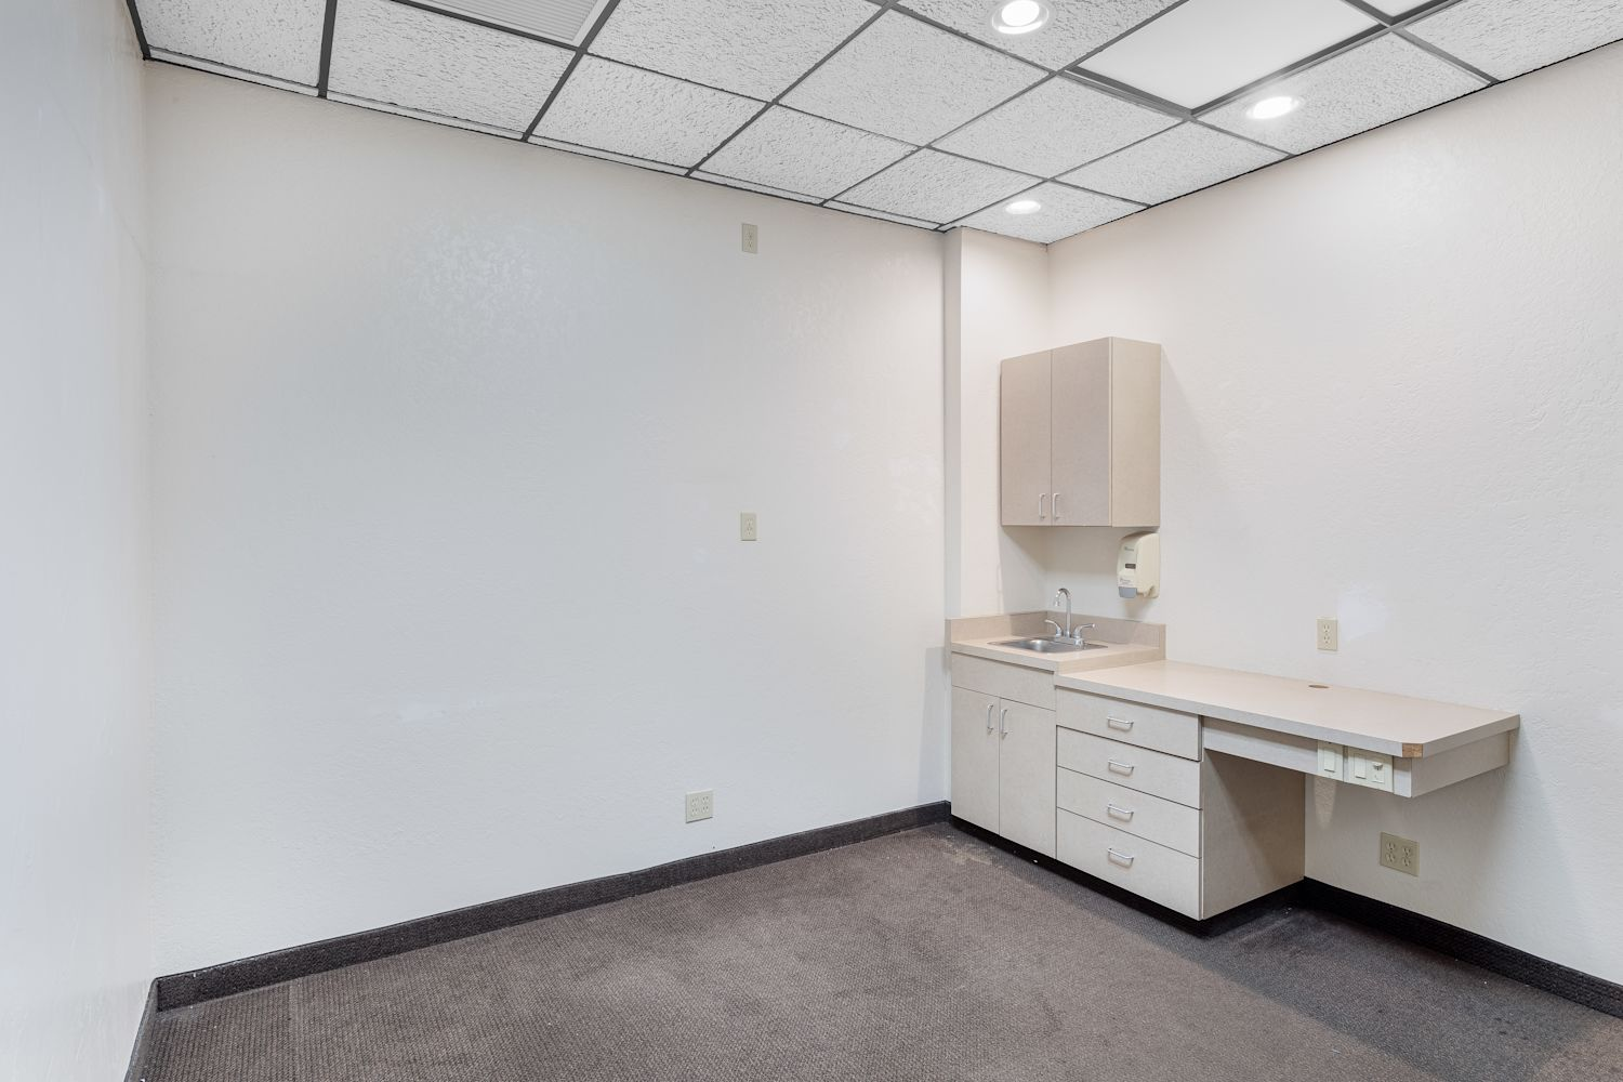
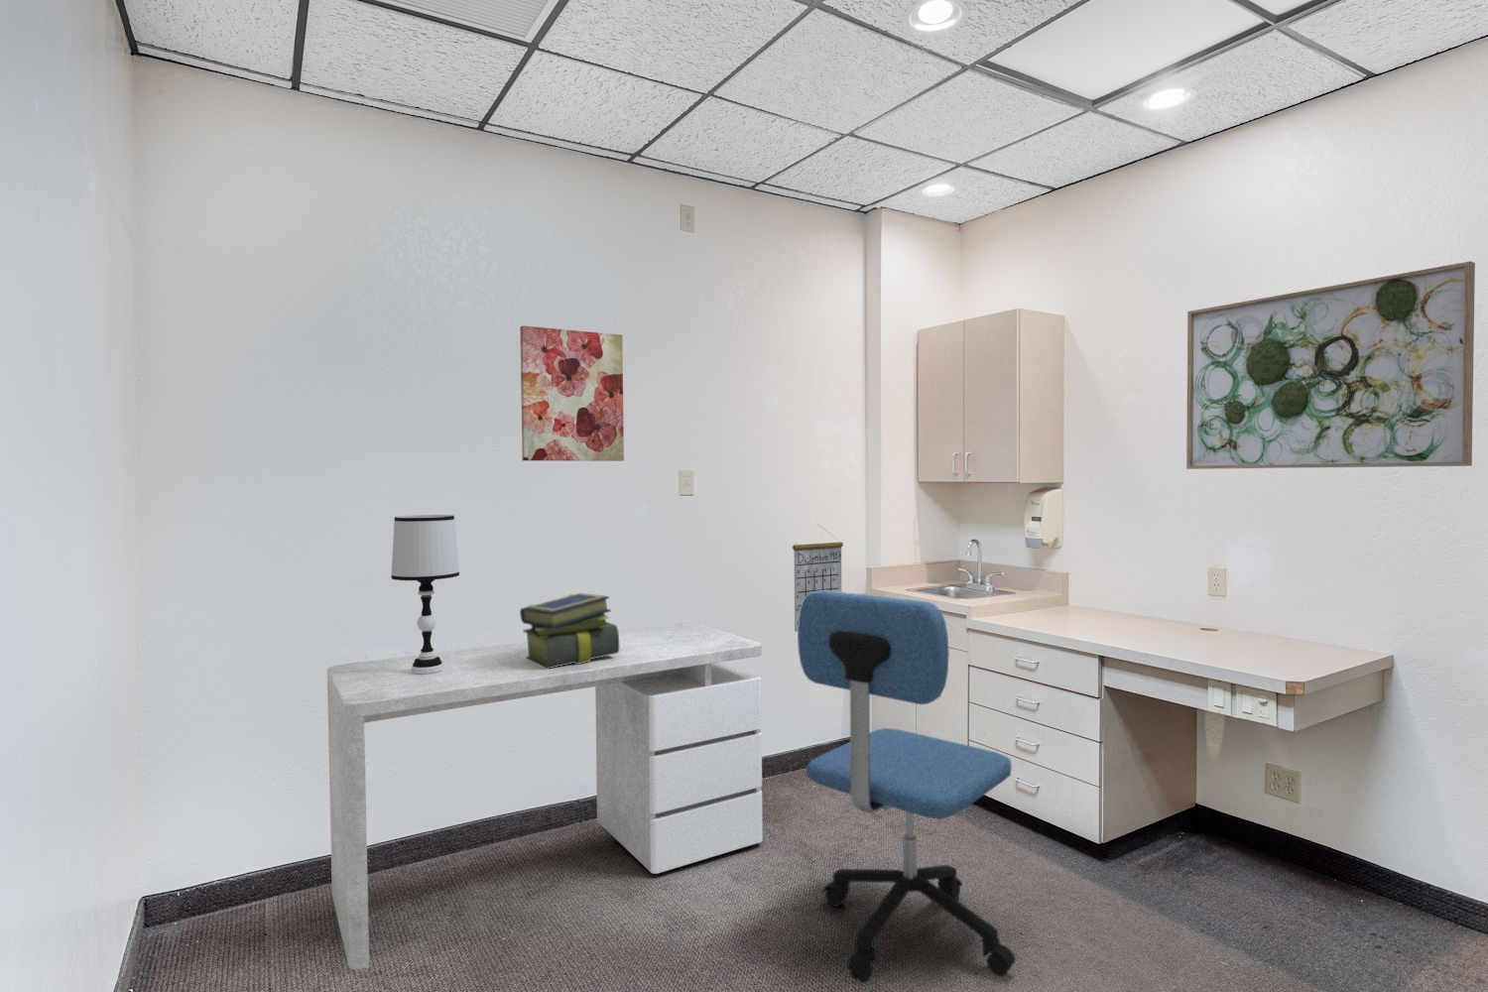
+ table lamp [390,514,461,674]
+ office chair [796,590,1016,984]
+ desk [327,622,764,970]
+ wall art [519,324,624,463]
+ wall art [1186,260,1476,471]
+ stack of books [519,592,619,669]
+ calendar [792,524,844,633]
